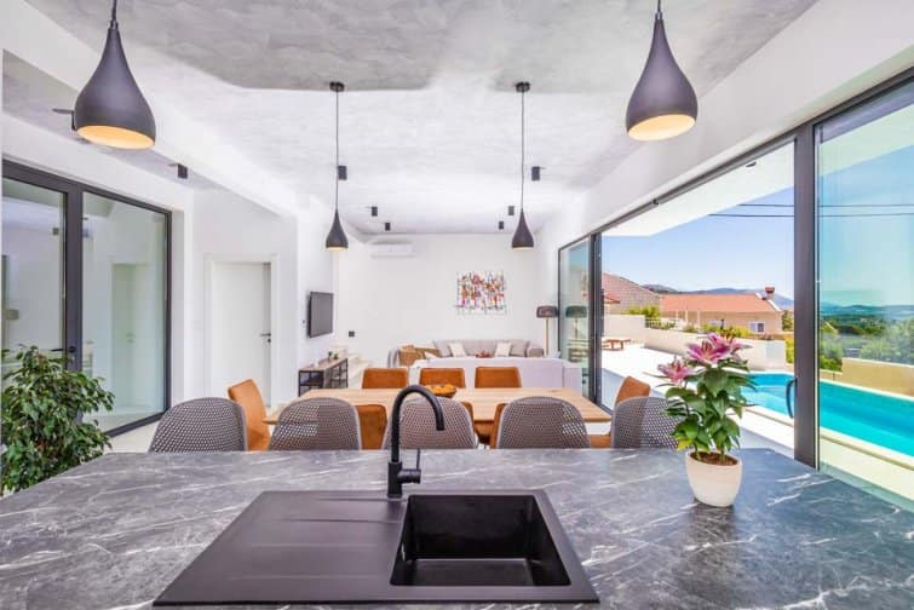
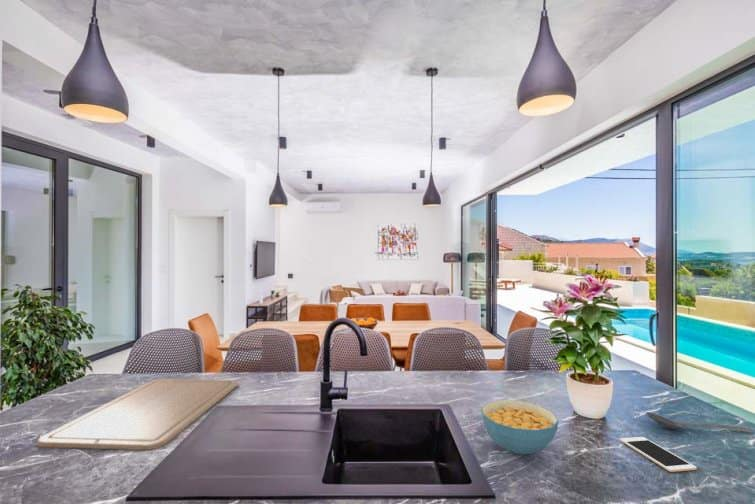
+ cereal bowl [481,399,559,456]
+ cell phone [619,436,698,473]
+ chopping board [36,378,239,451]
+ stirrer [645,411,755,434]
